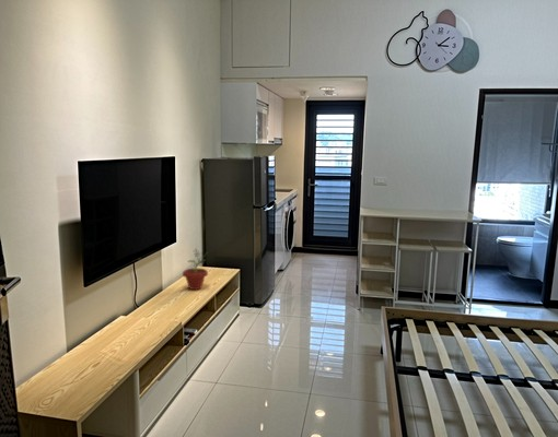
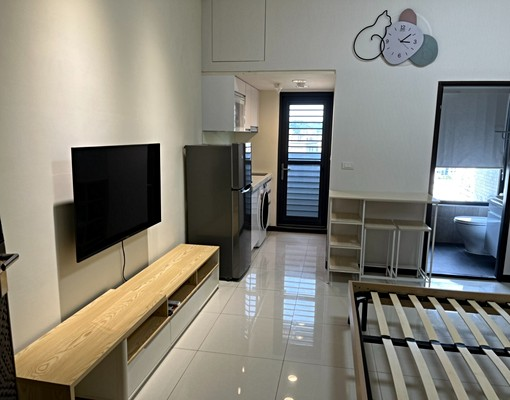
- potted plant [182,247,210,291]
